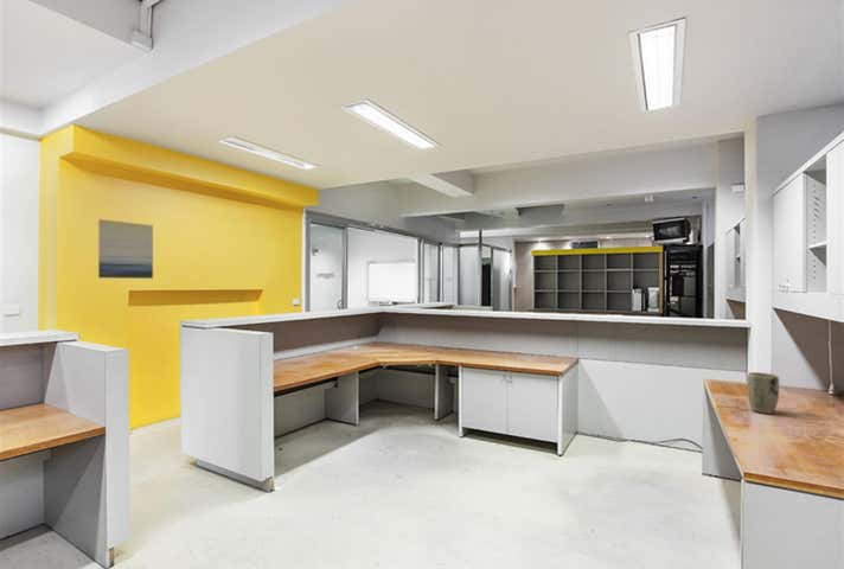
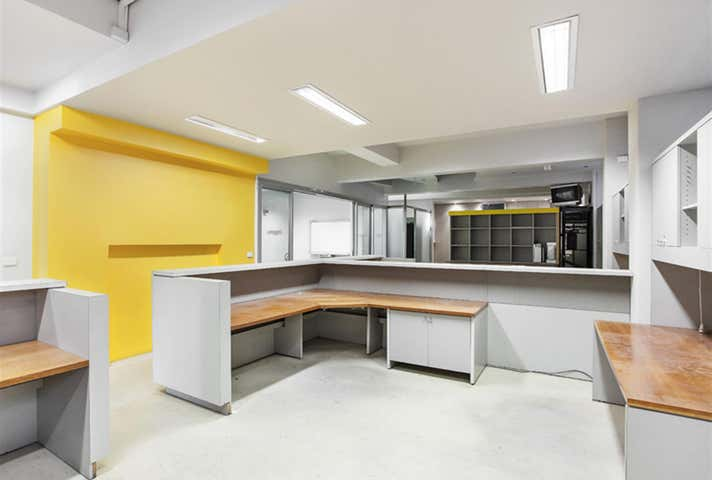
- plant pot [746,371,780,415]
- wall art [97,218,154,280]
